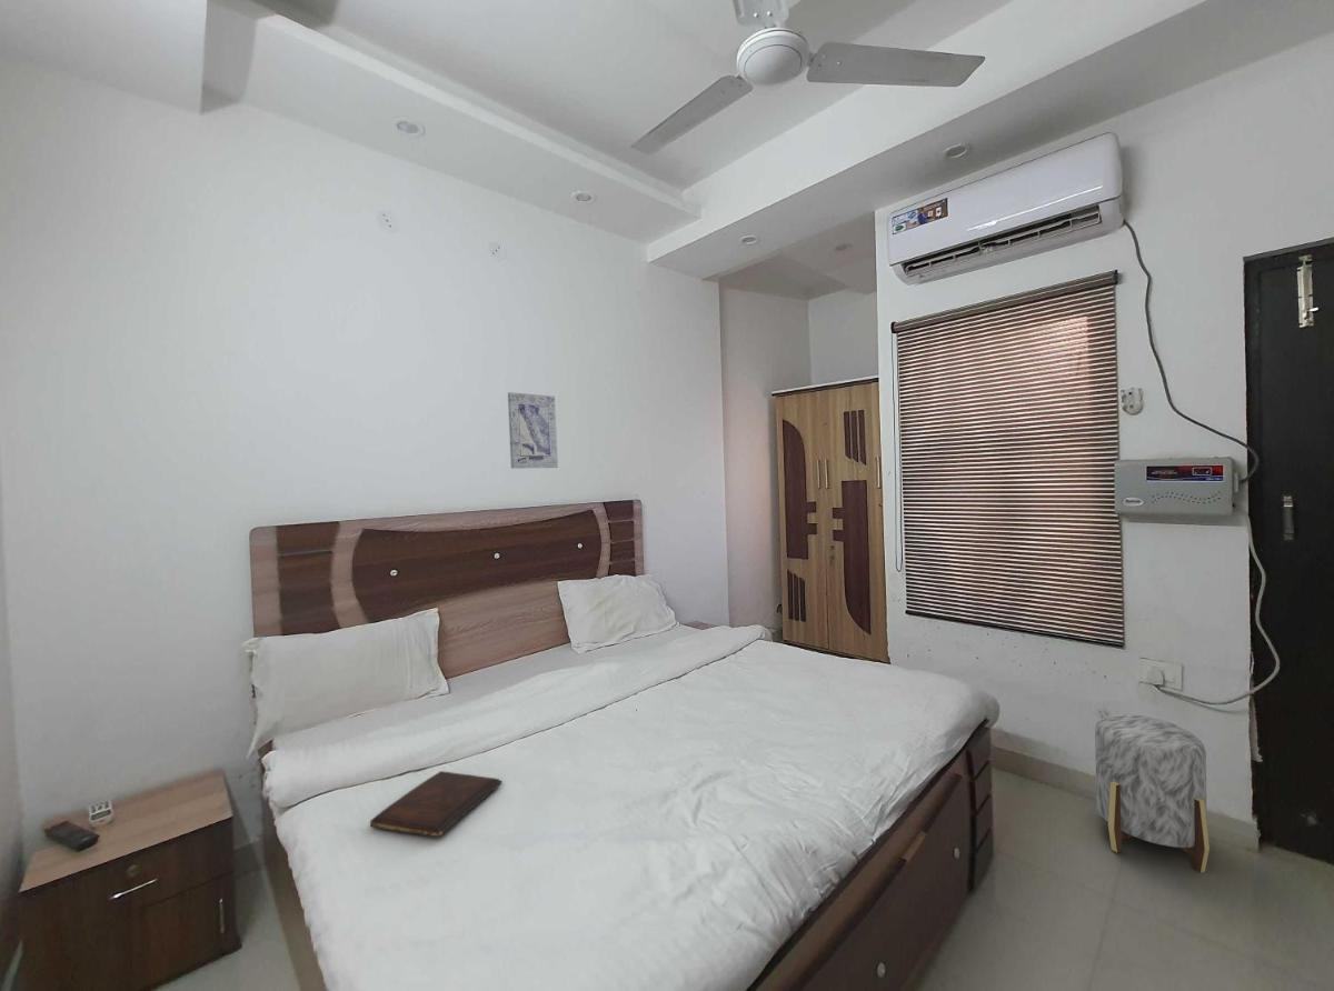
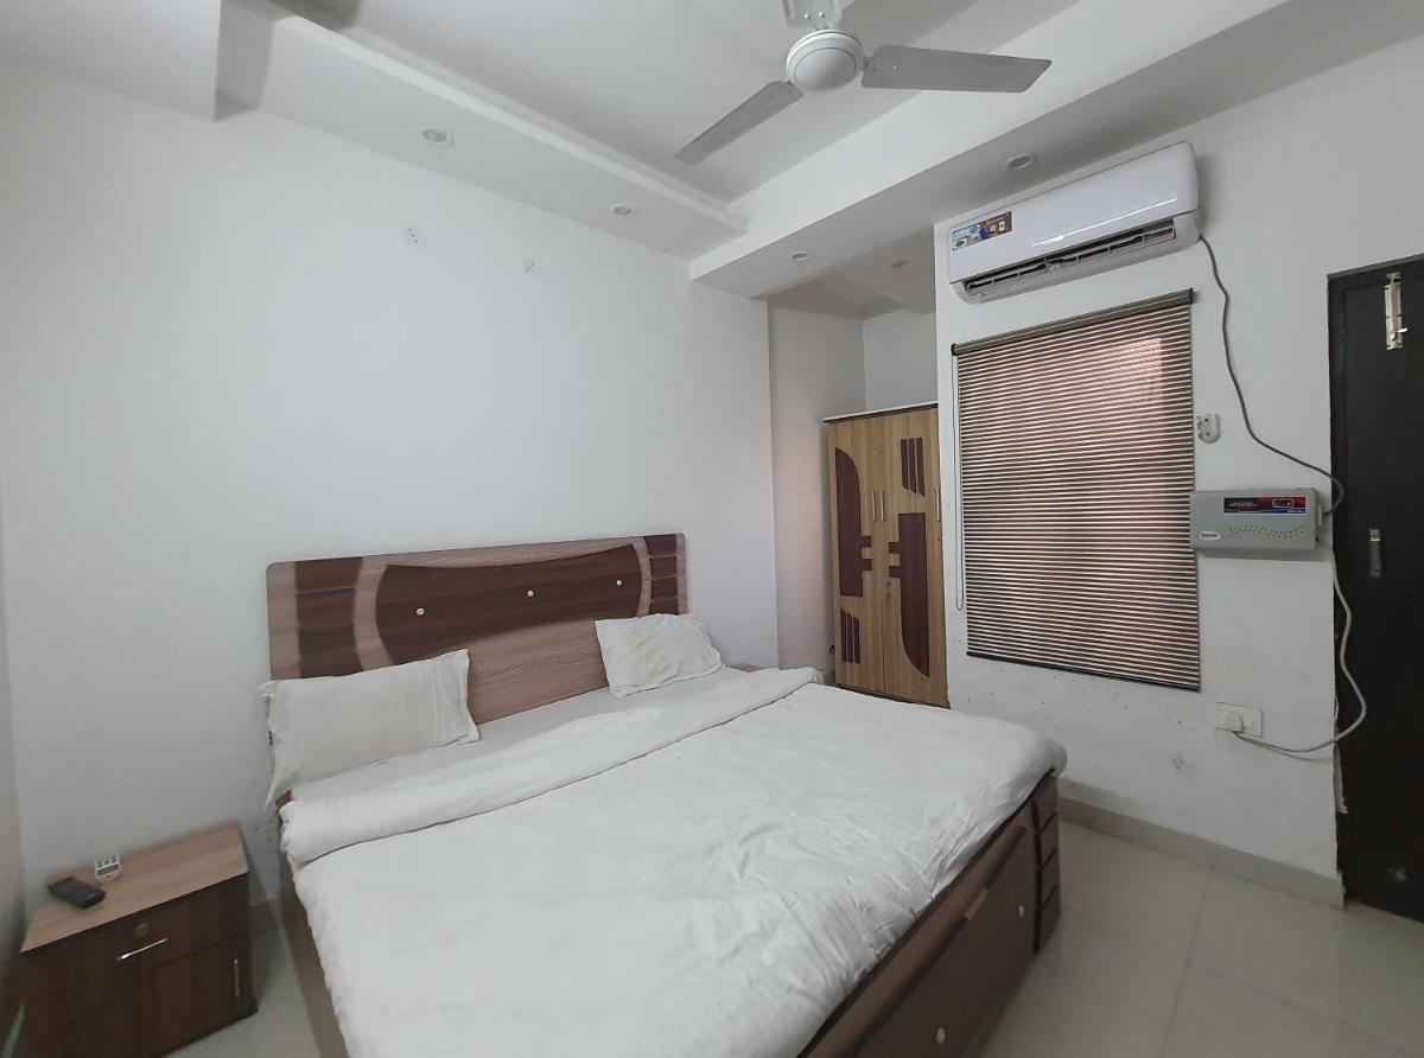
- wall art [507,391,559,469]
- book [369,770,504,838]
- stool [1094,713,1211,873]
